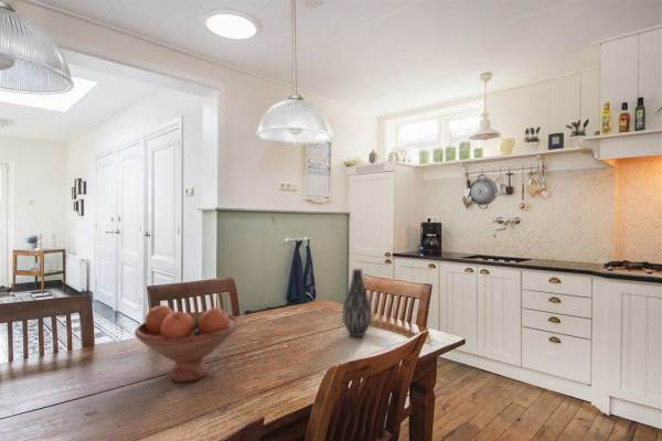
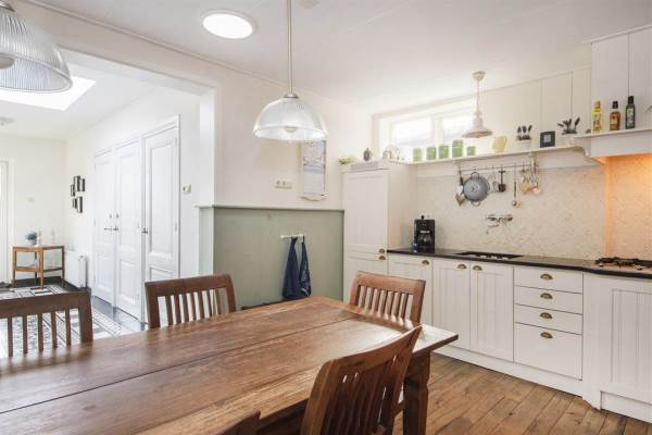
- vase [341,267,373,338]
- fruit bowl [134,304,241,383]
